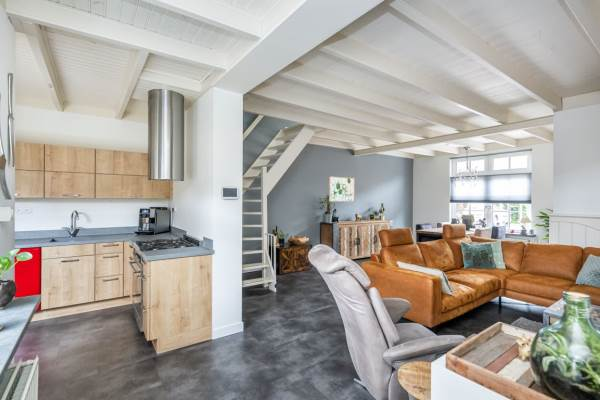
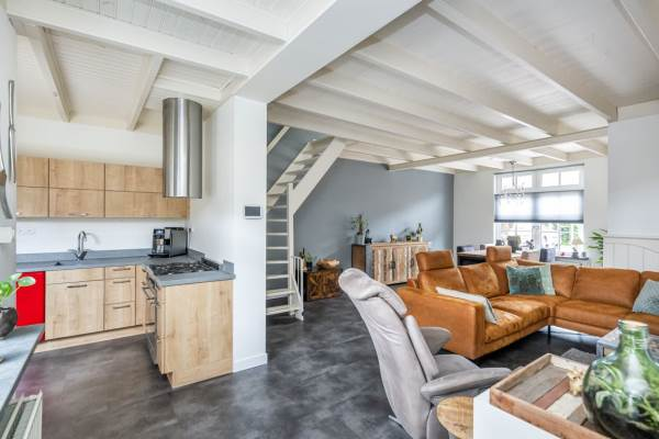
- wall art [328,176,356,202]
